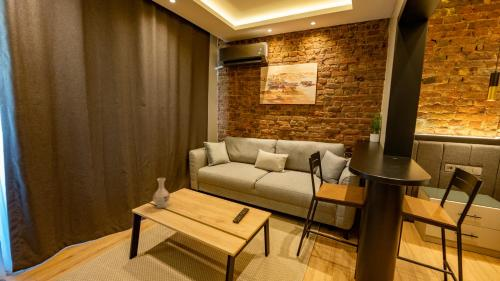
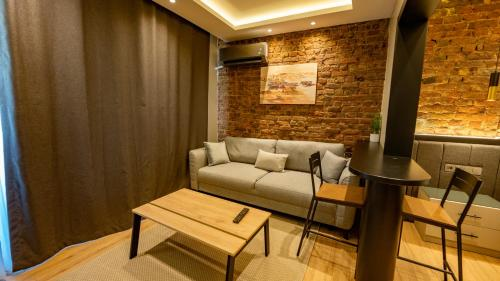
- vase [152,177,171,209]
